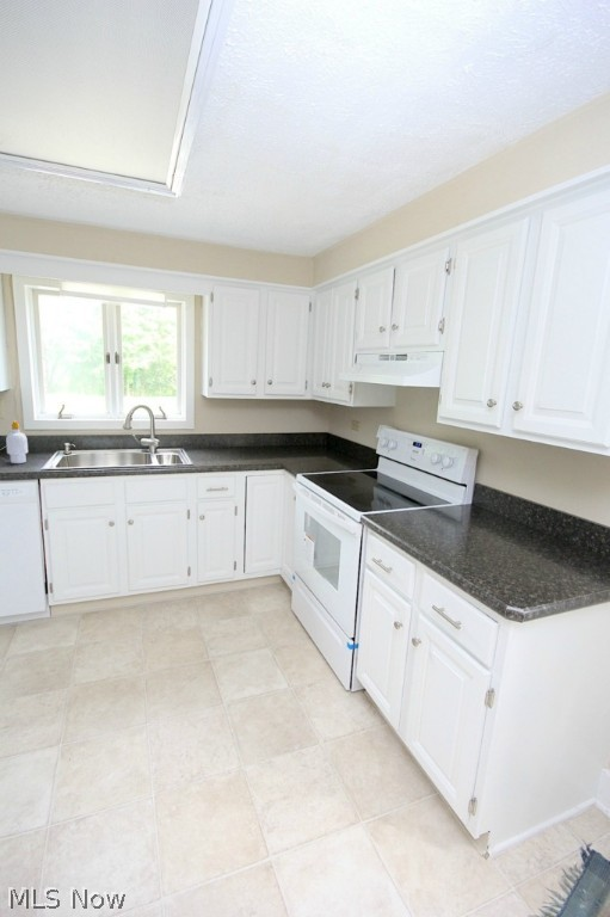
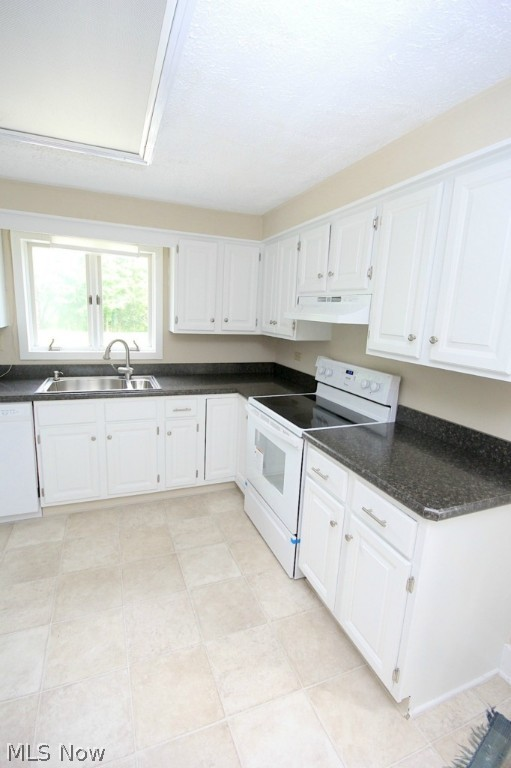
- soap bottle [5,420,29,464]
